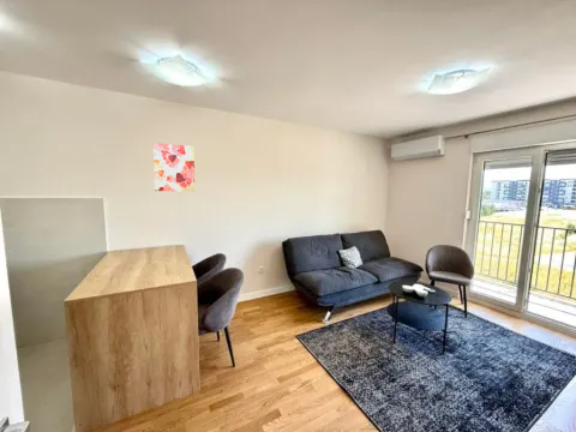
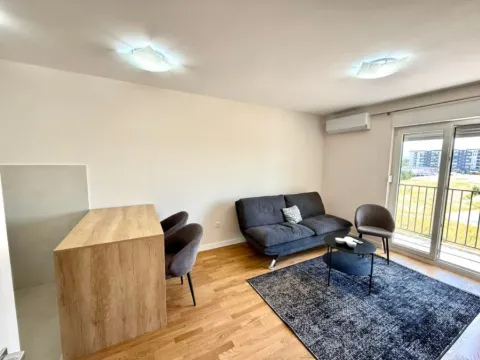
- wall art [152,142,196,192]
